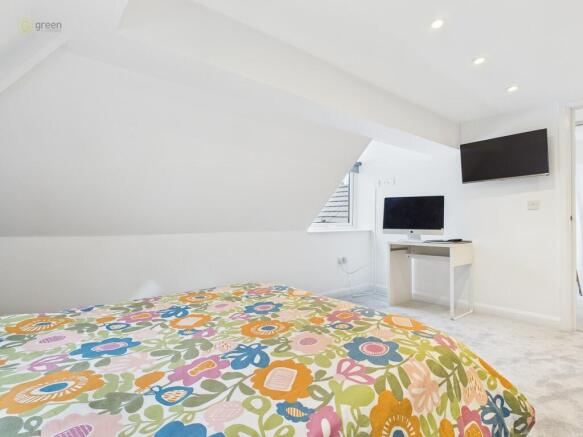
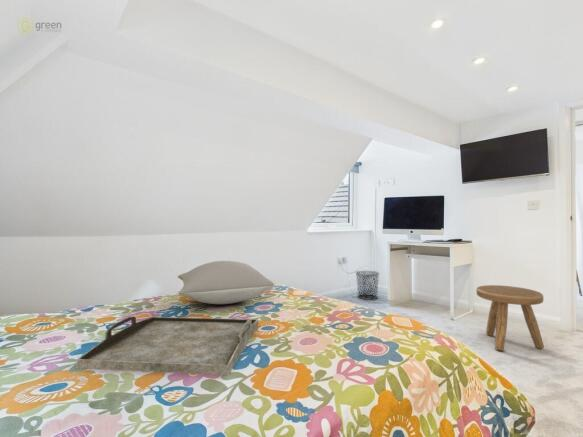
+ serving tray [75,315,259,376]
+ waste bin [355,270,380,301]
+ stool [476,284,545,352]
+ pillow [177,260,276,305]
